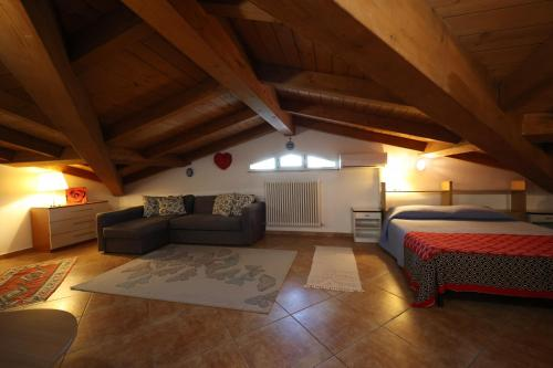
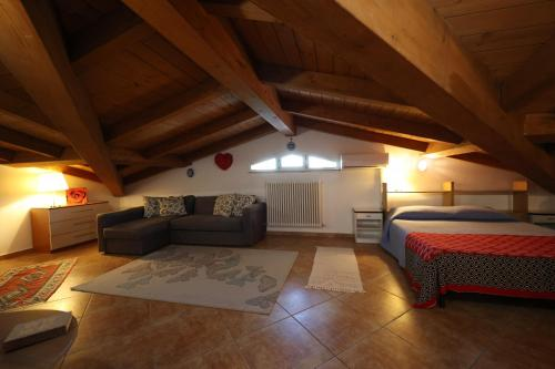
+ hardback book [2,310,73,353]
